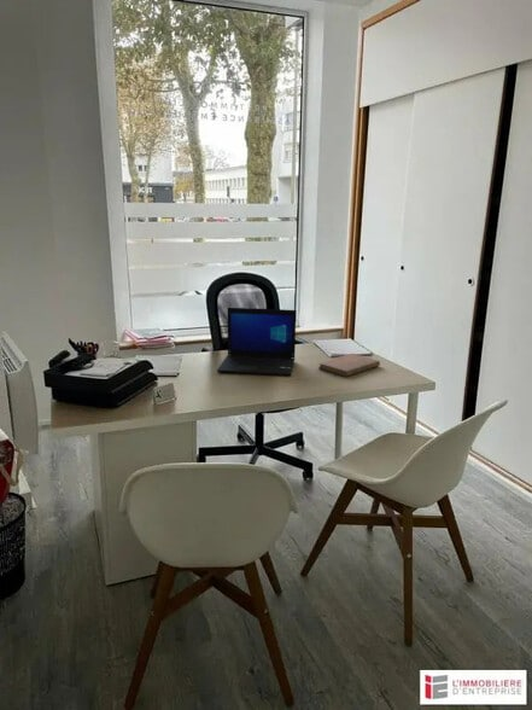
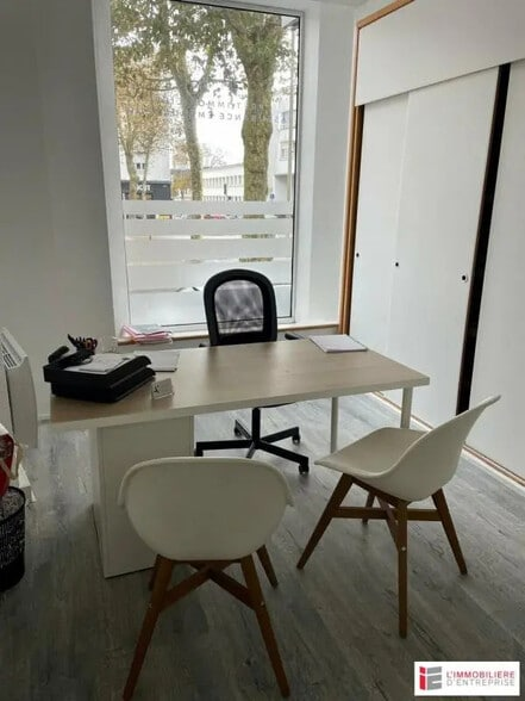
- laptop [216,307,297,377]
- notebook [317,353,381,378]
